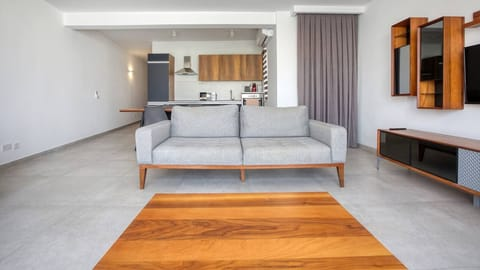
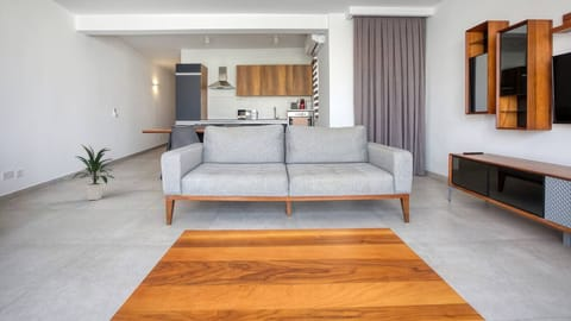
+ indoor plant [70,143,117,201]
